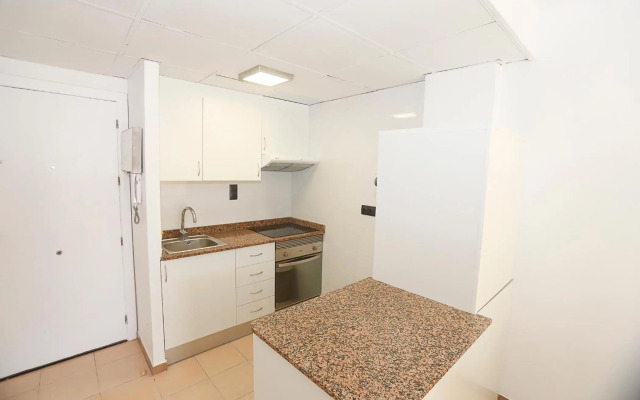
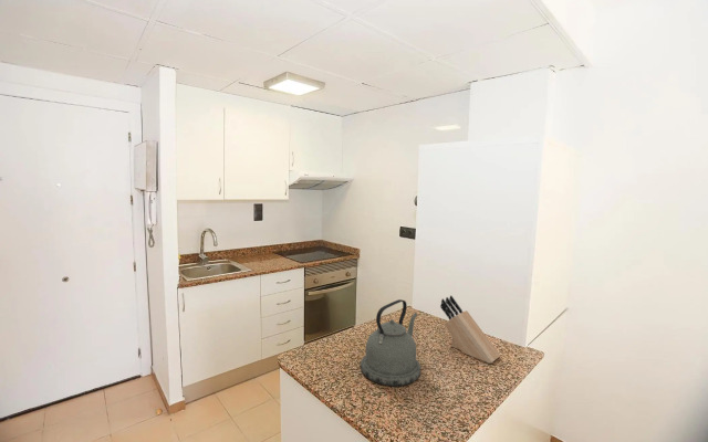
+ knife block [439,295,501,365]
+ kettle [360,298,421,387]
